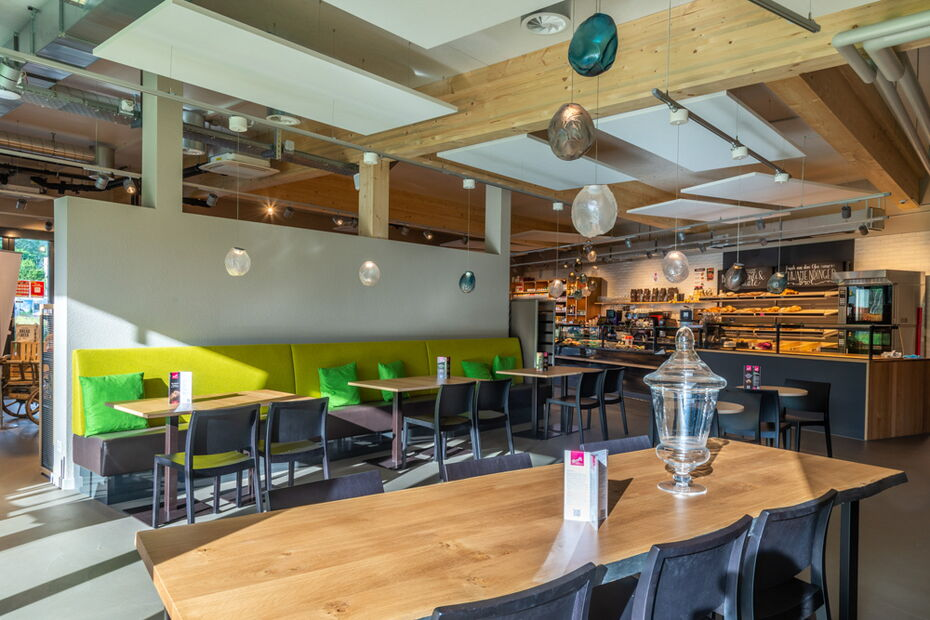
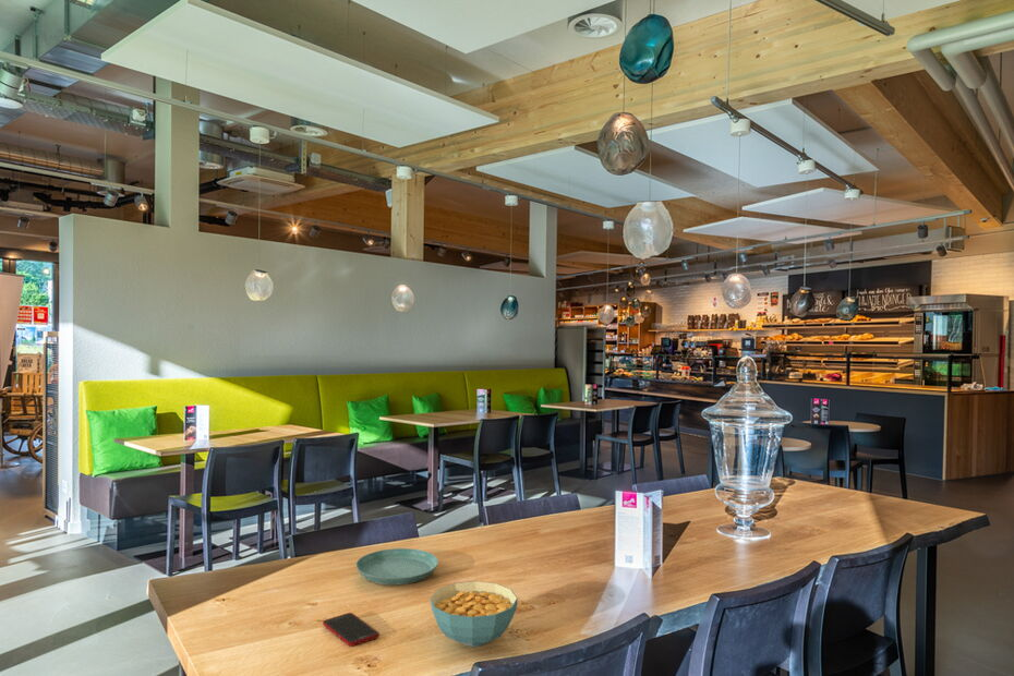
+ saucer [355,547,439,587]
+ cereal bowl [430,580,519,648]
+ cell phone [322,612,381,648]
